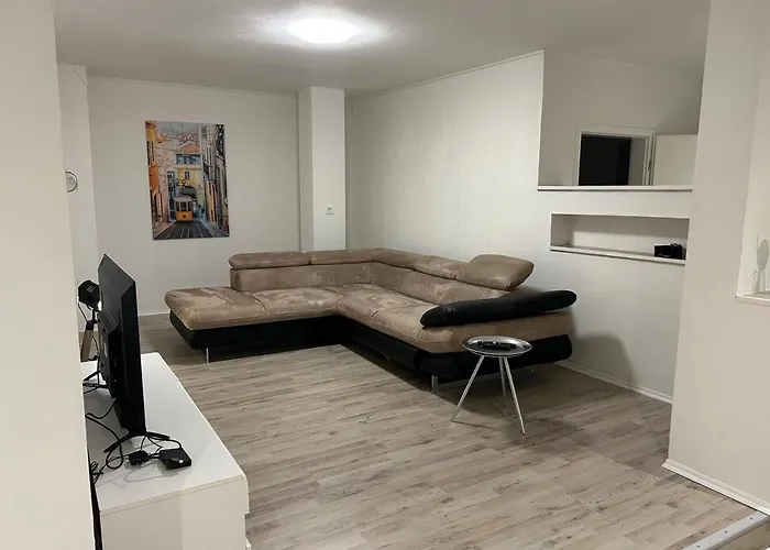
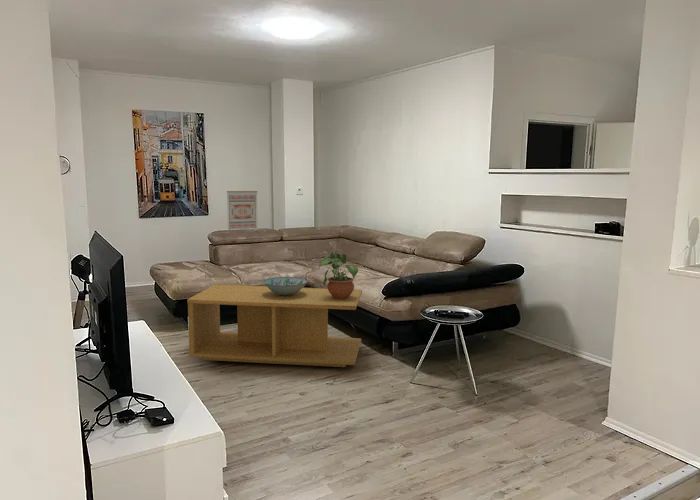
+ potted plant [318,248,359,299]
+ coffee table [186,284,363,368]
+ decorative bowl [263,276,308,296]
+ wall art [226,190,259,231]
